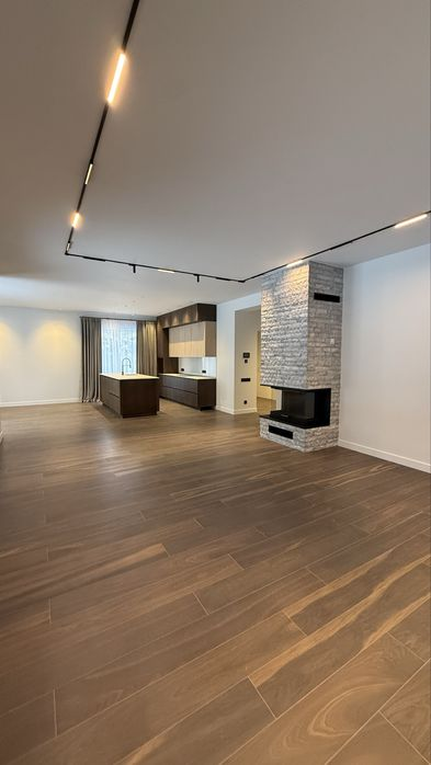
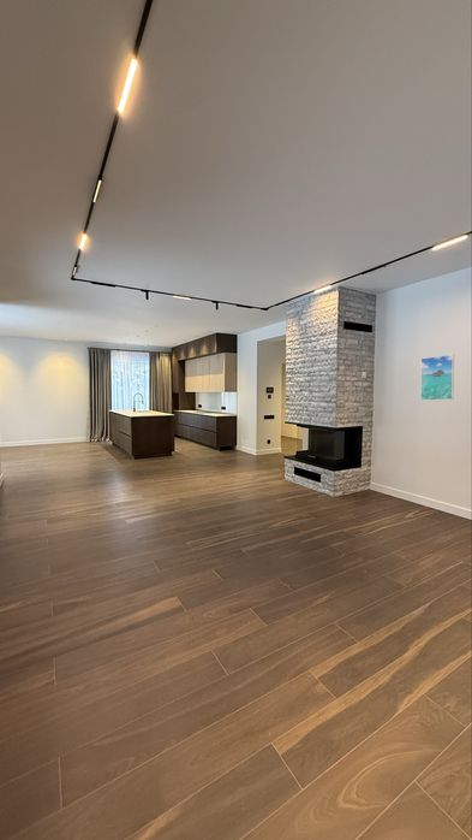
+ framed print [419,353,455,402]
